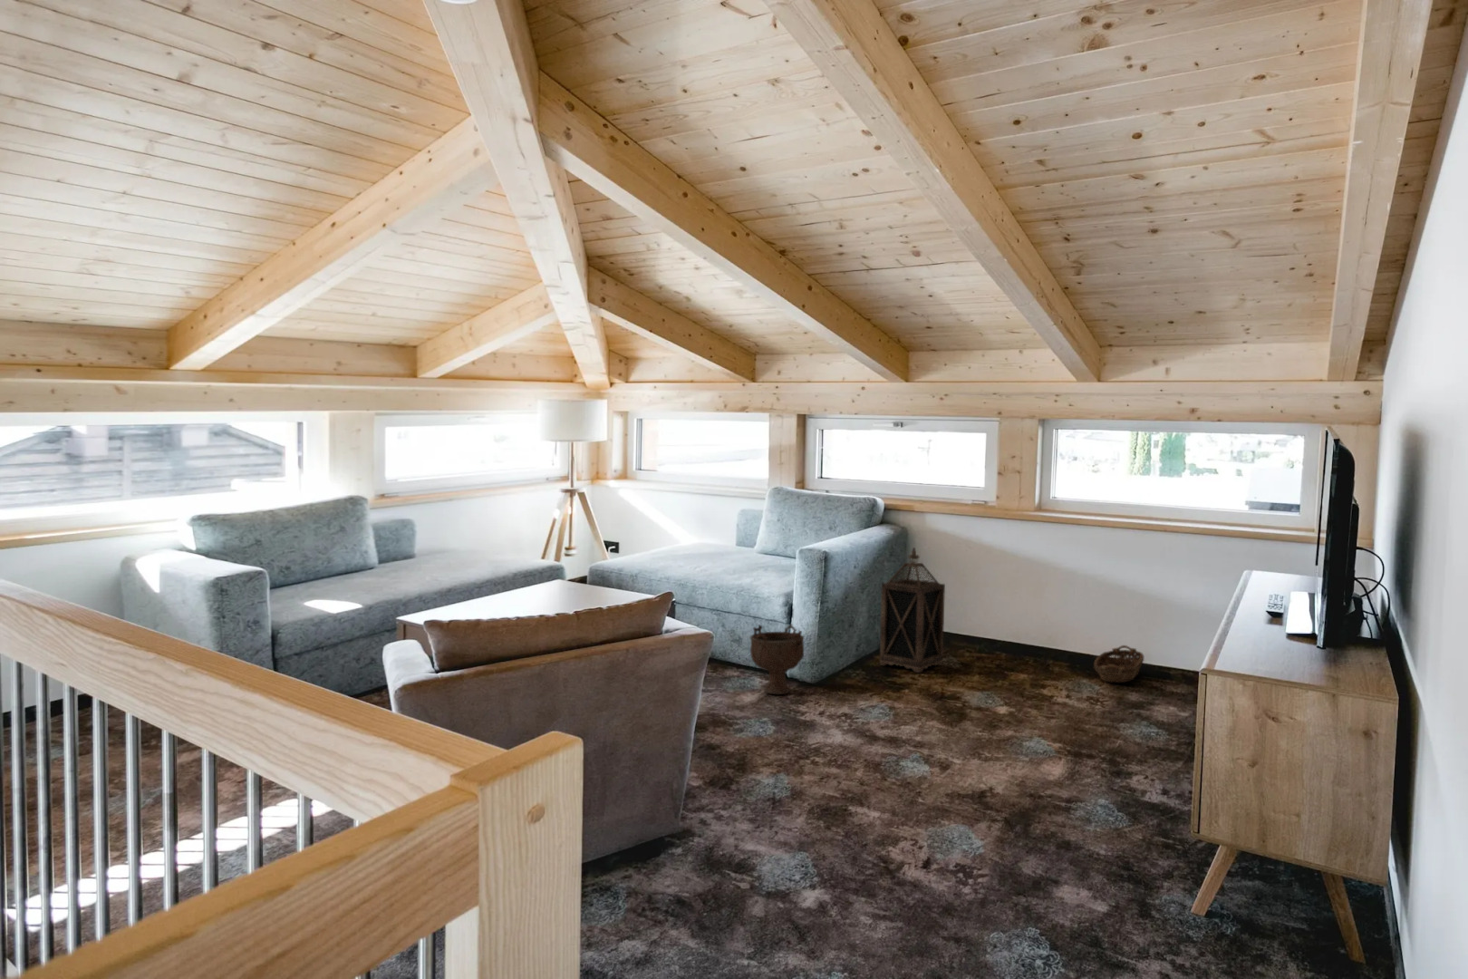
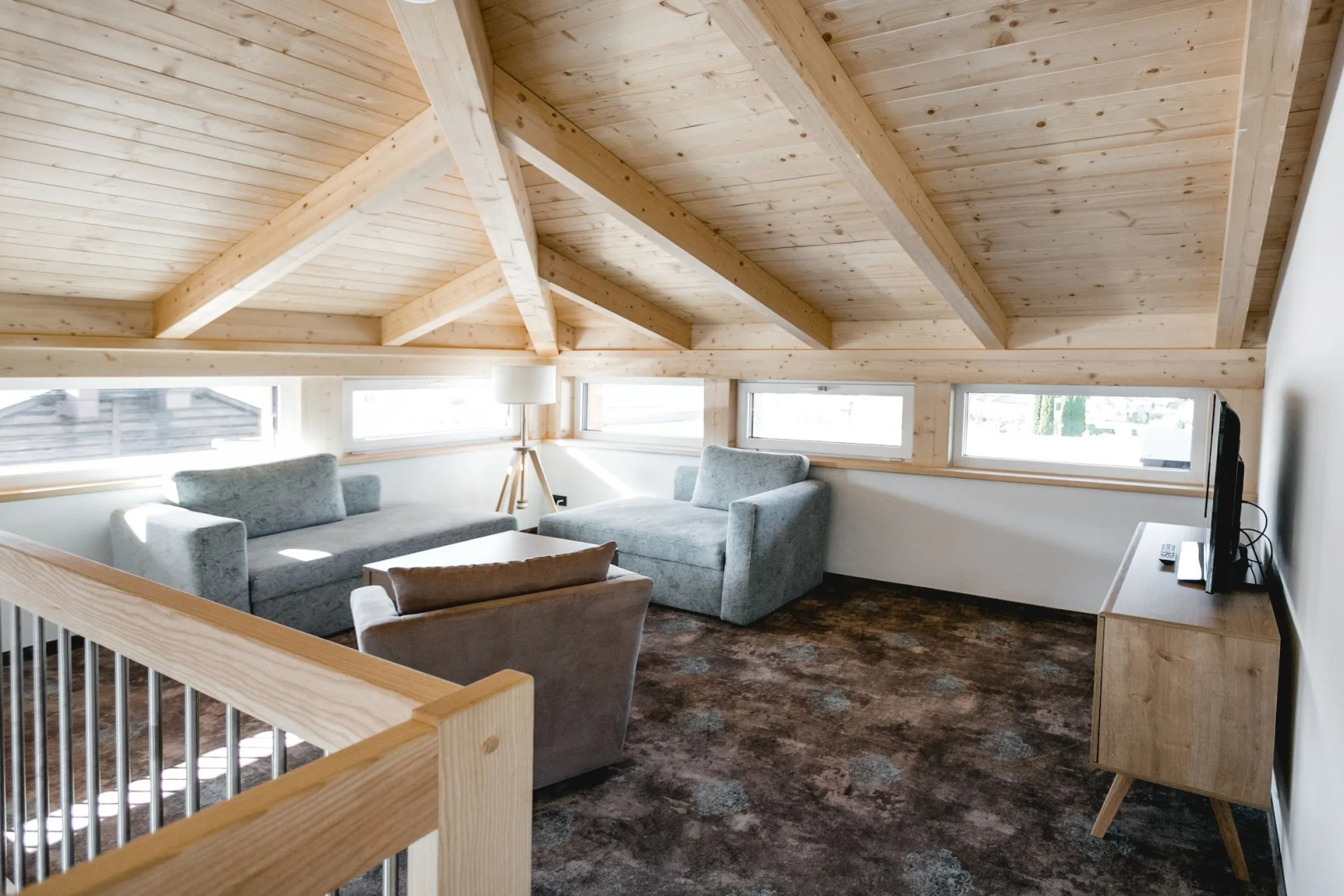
- lantern [879,546,946,673]
- decorative bowl [749,623,805,695]
- basket [1093,645,1145,684]
